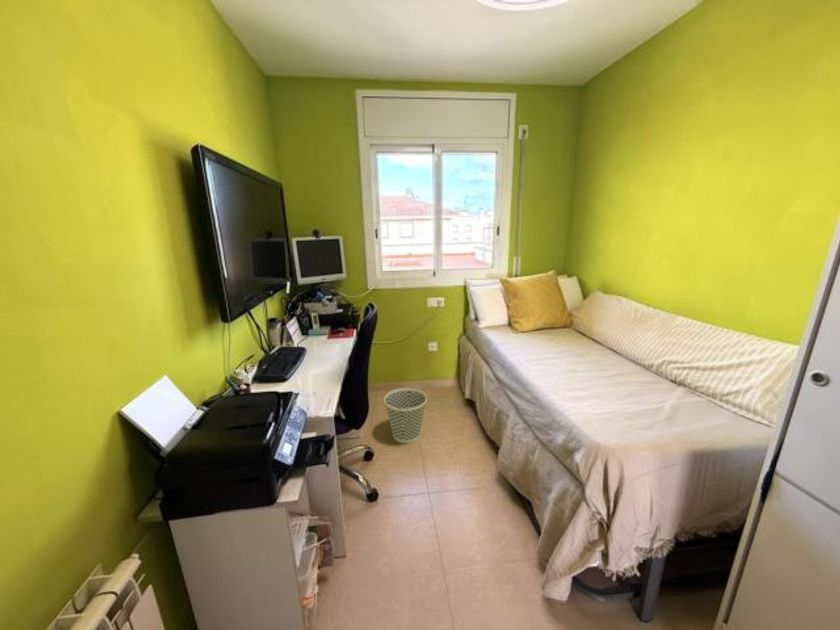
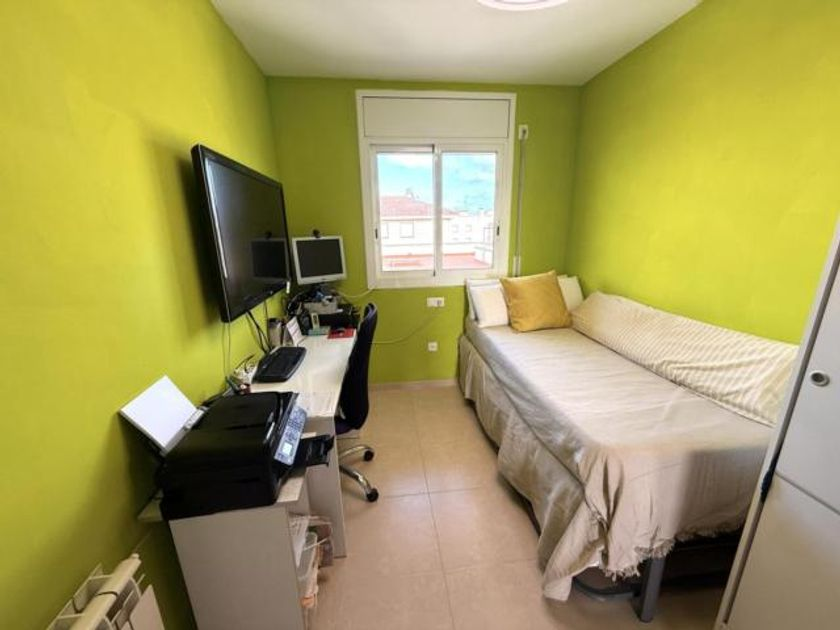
- wastebasket [383,387,428,444]
